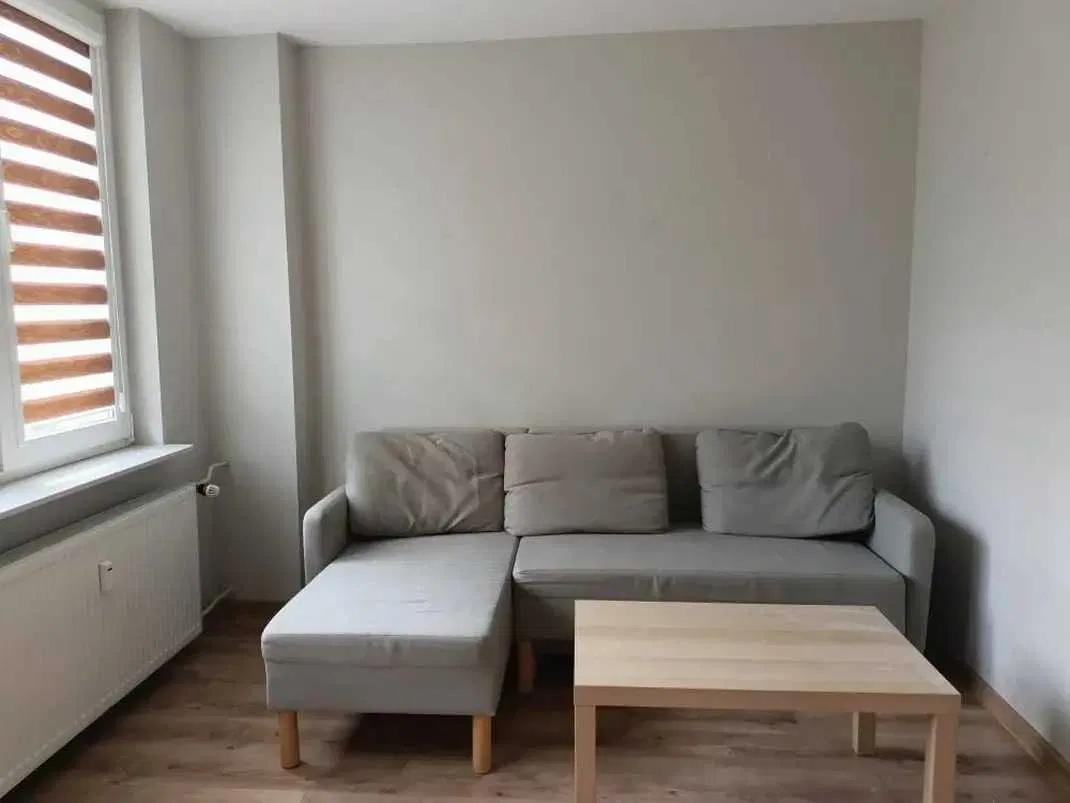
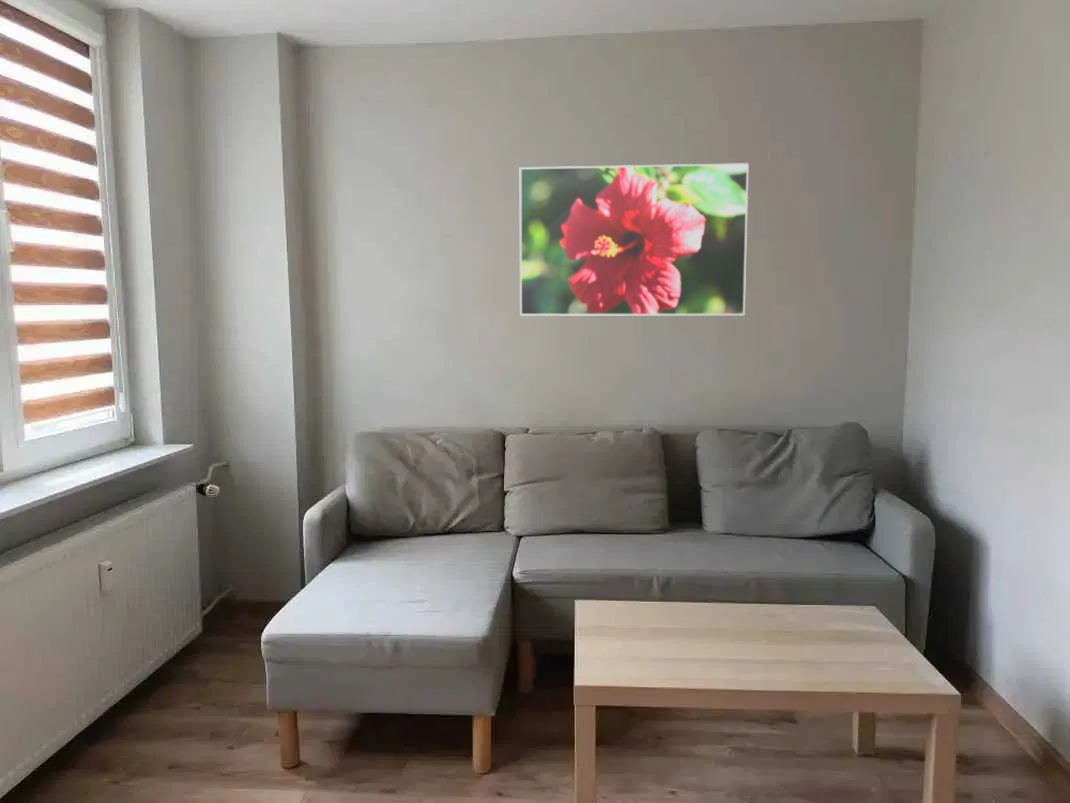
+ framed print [519,162,749,317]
